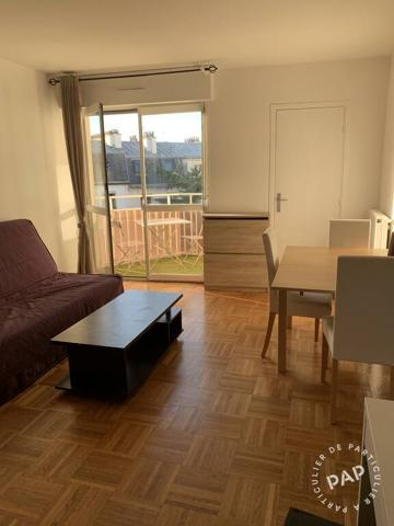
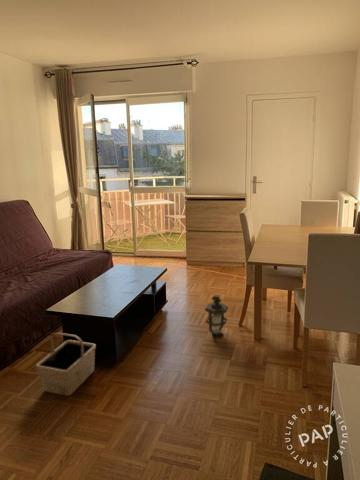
+ basket [35,332,97,397]
+ lantern [203,294,229,337]
